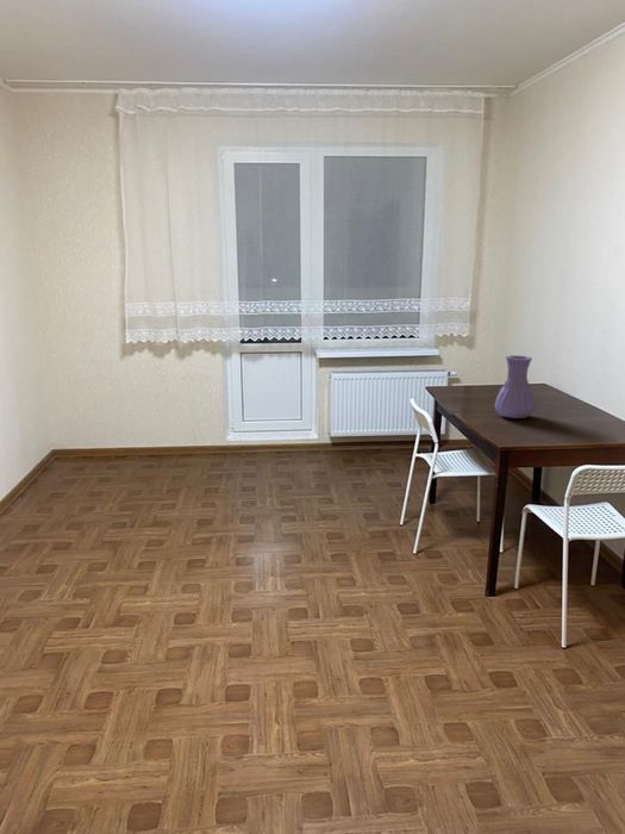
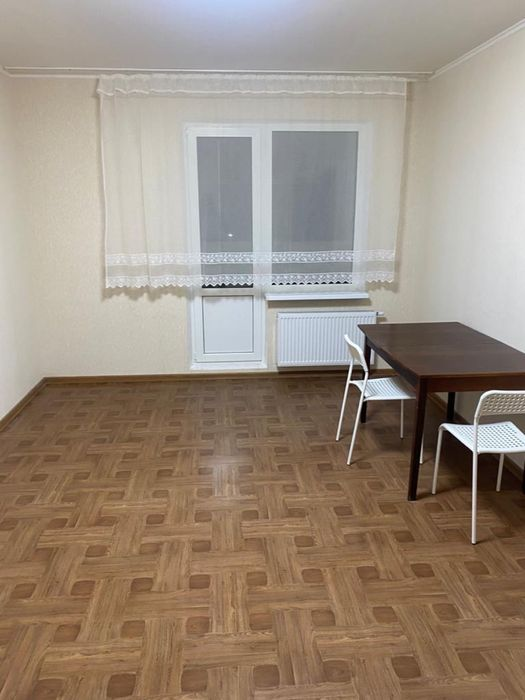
- vase [493,354,536,419]
